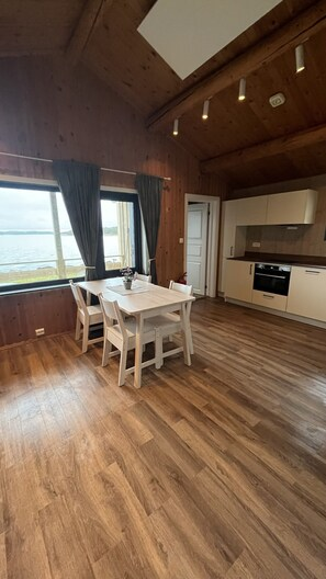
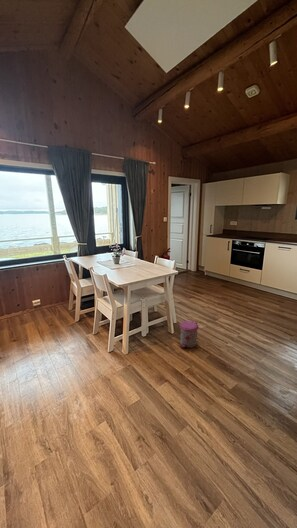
+ trash can [179,320,199,349]
